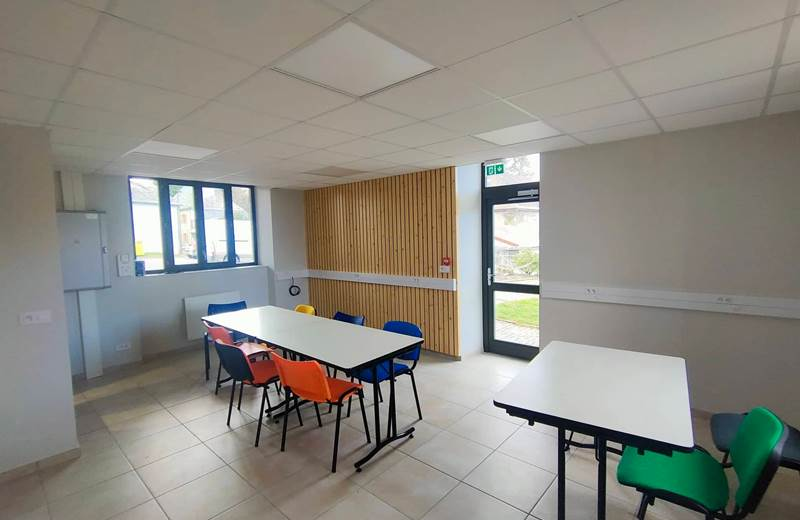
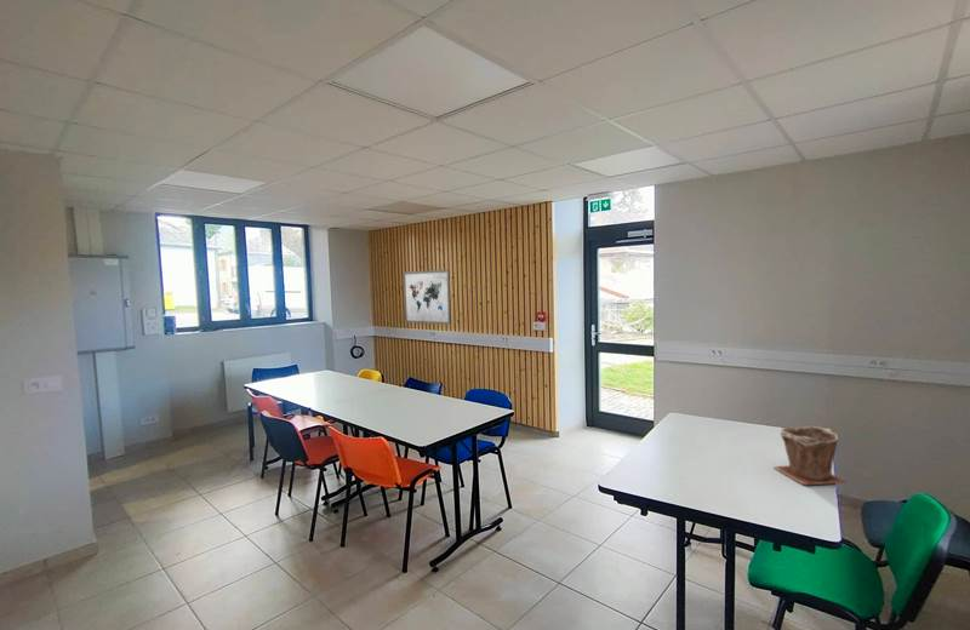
+ plant pot [772,425,848,487]
+ wall art [403,268,452,326]
